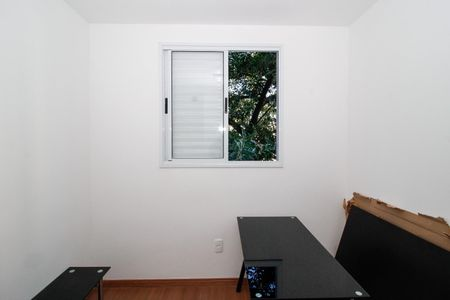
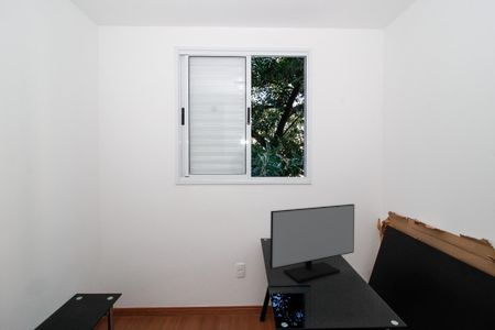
+ monitor [270,202,355,283]
